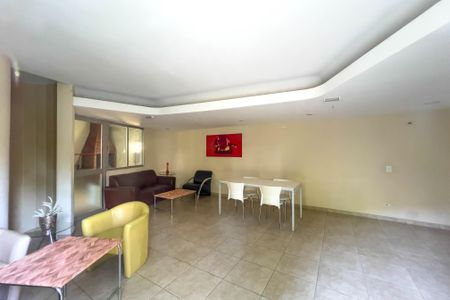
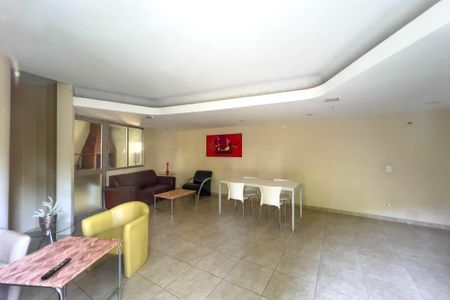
+ remote control [40,257,73,281]
